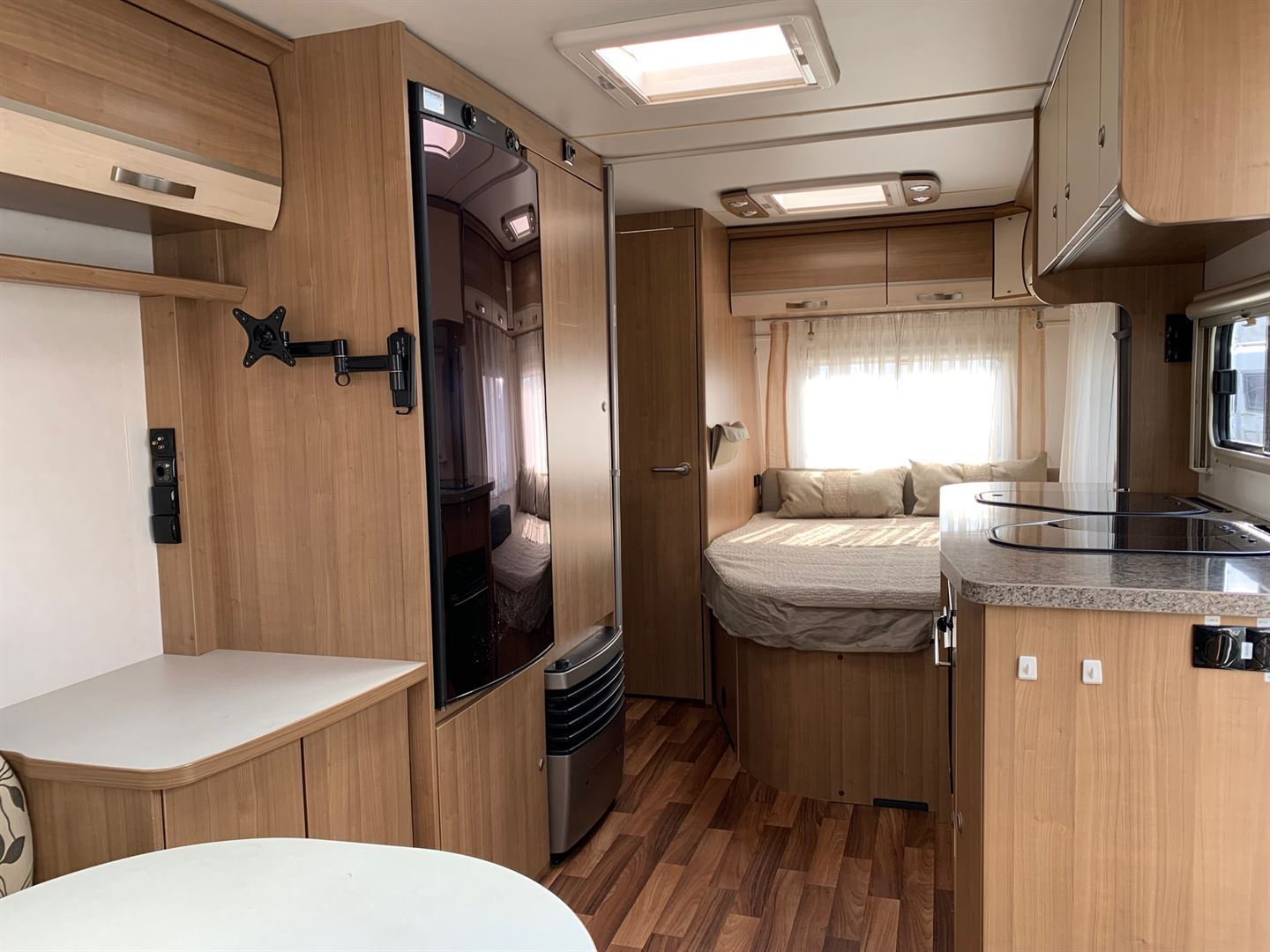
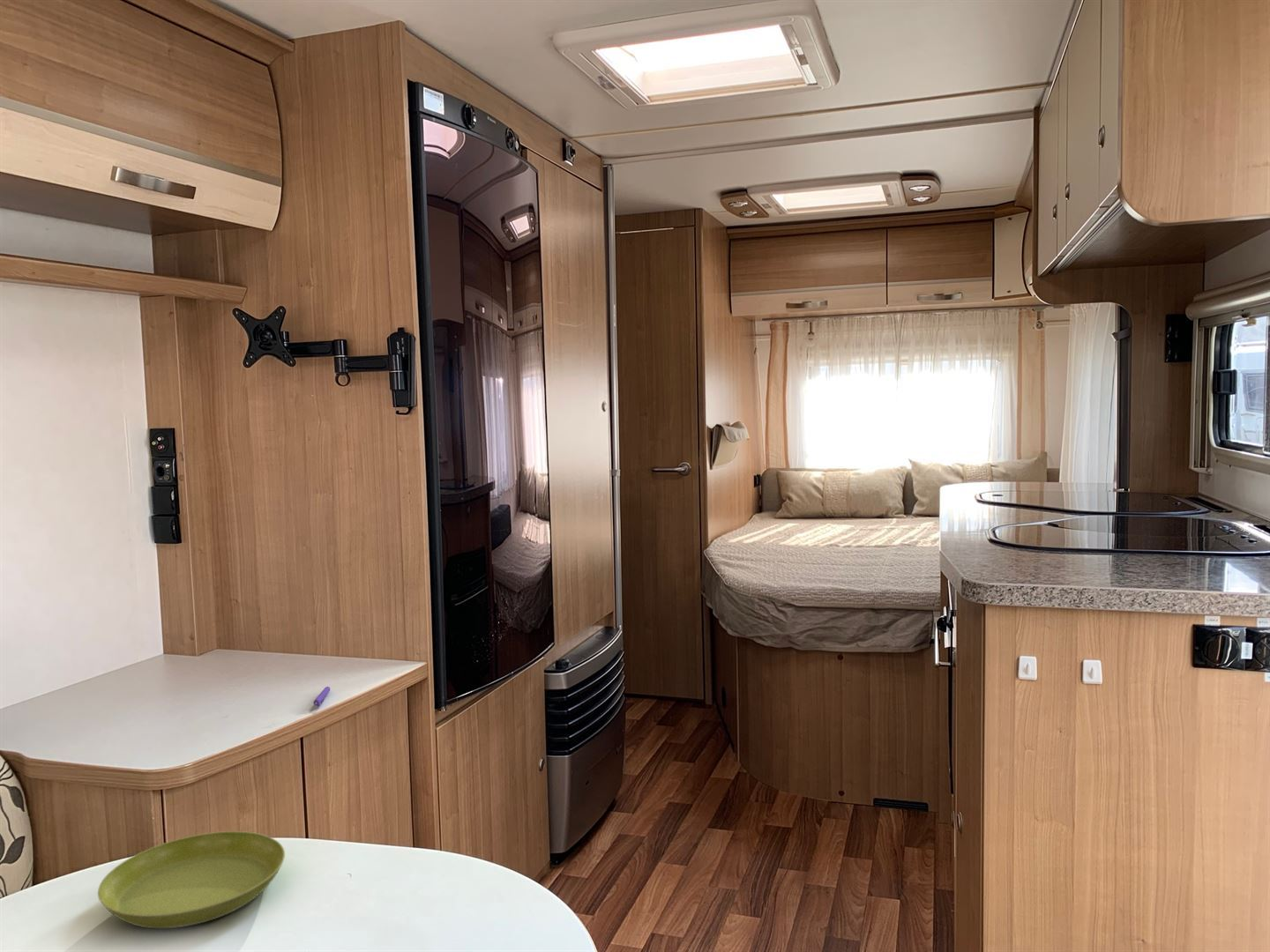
+ pen [312,686,331,708]
+ saucer [97,830,286,929]
